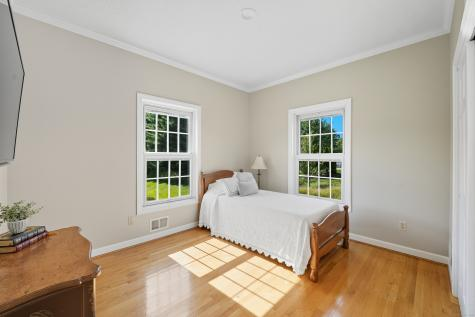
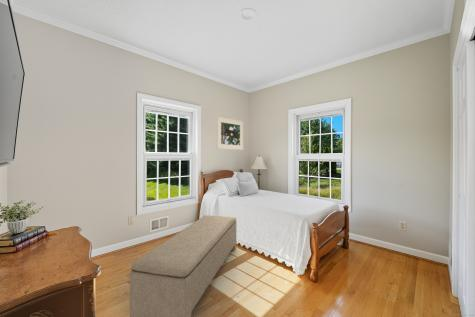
+ bench [129,214,237,317]
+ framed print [216,116,244,151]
